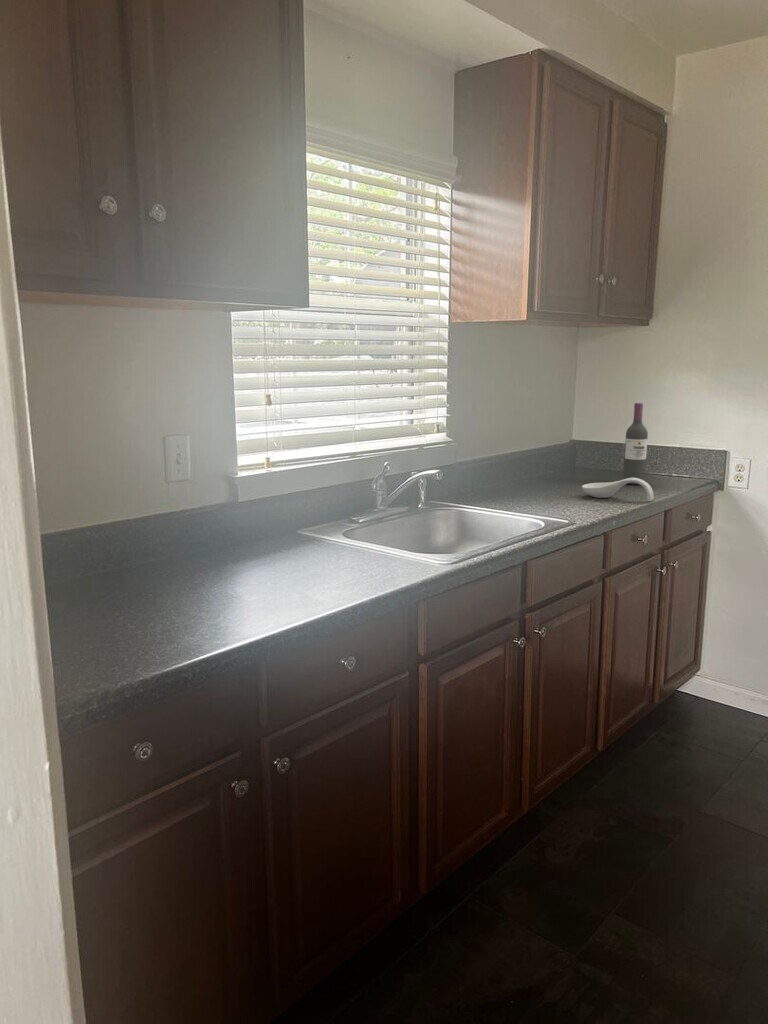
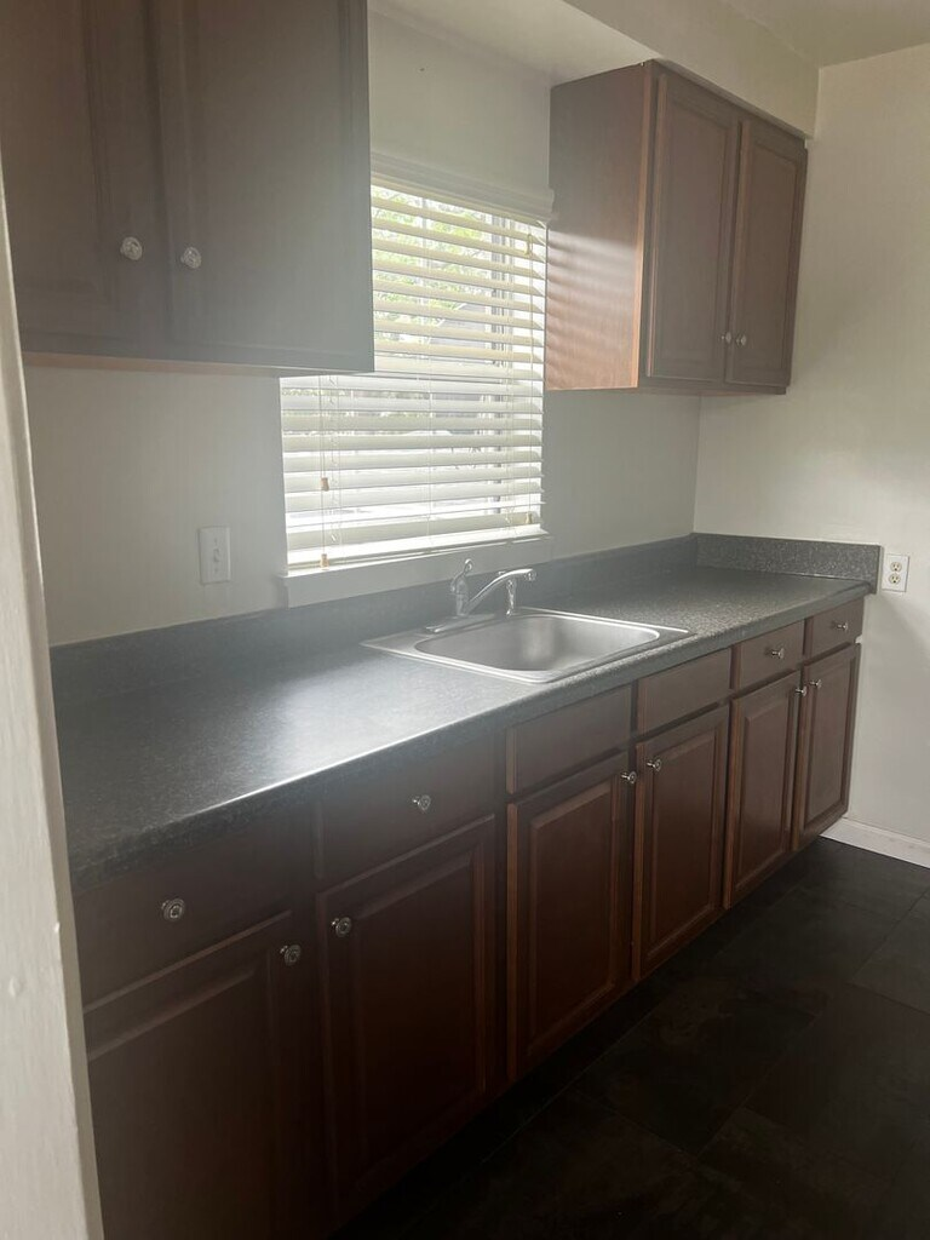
- wine bottle [622,402,649,485]
- spoon rest [581,478,655,502]
